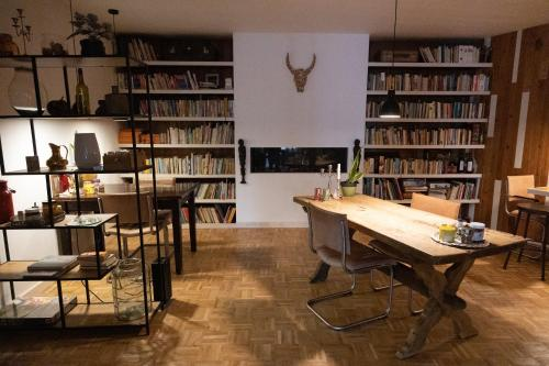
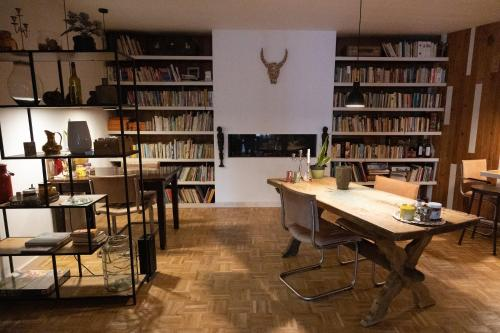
+ plant pot [334,165,352,190]
